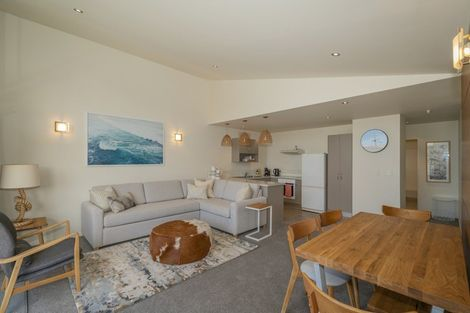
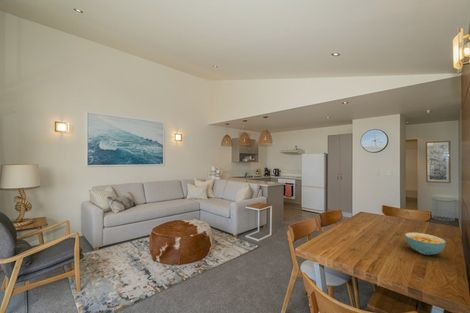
+ cereal bowl [404,232,447,256]
